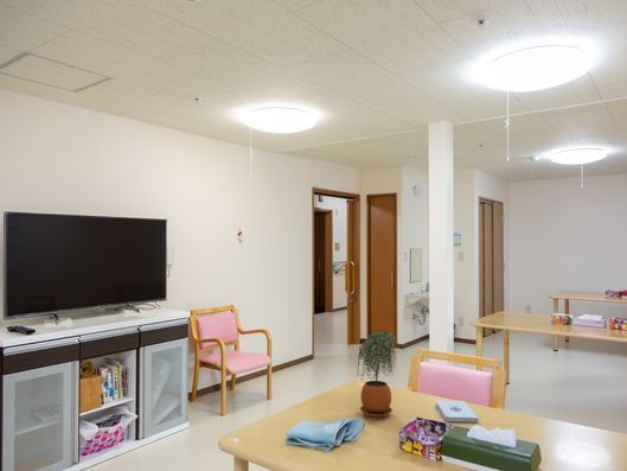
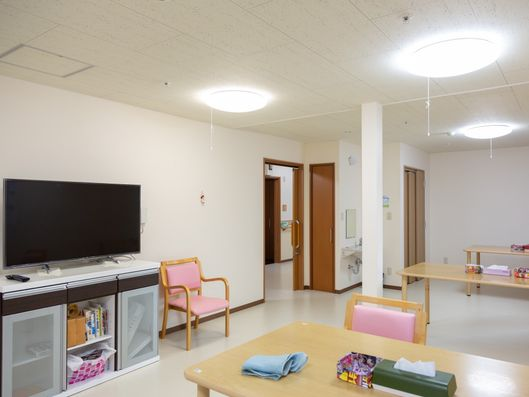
- potted plant [356,330,397,419]
- notepad [435,400,479,424]
